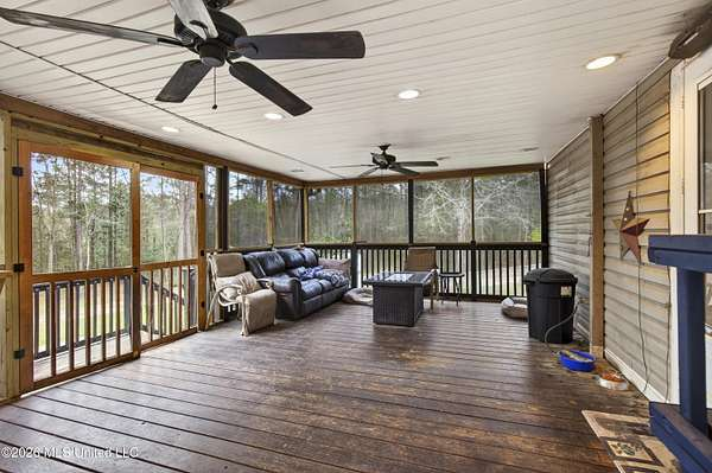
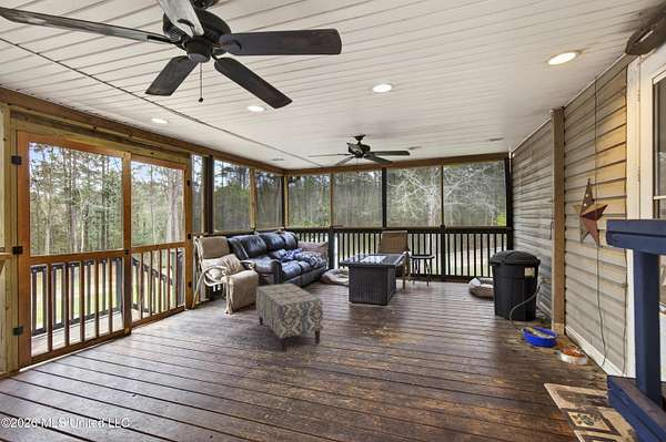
+ bench [255,282,324,352]
